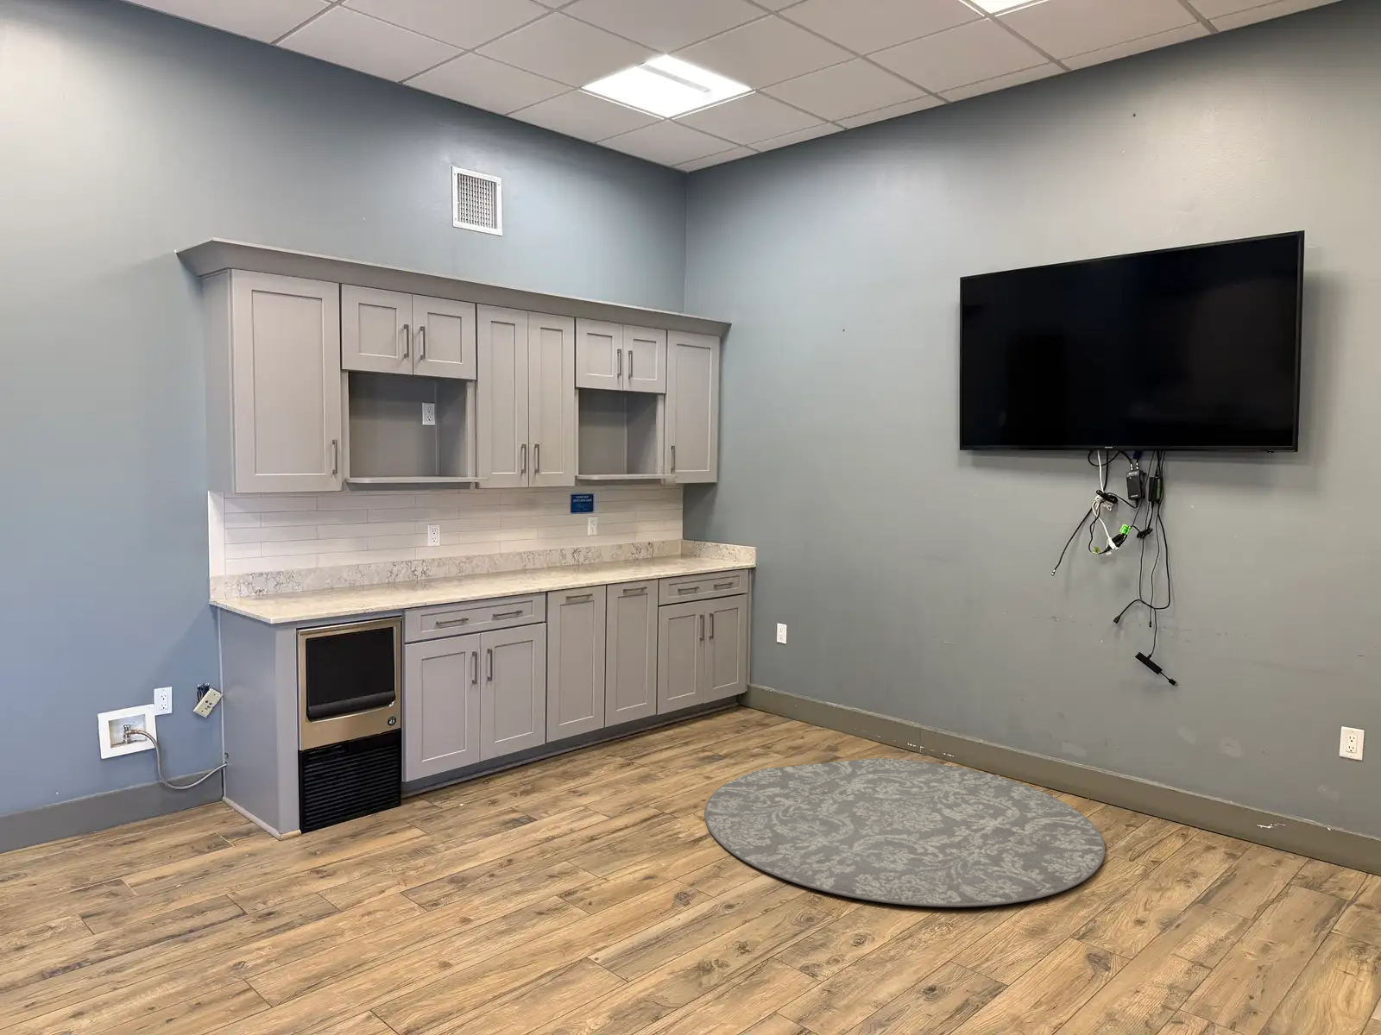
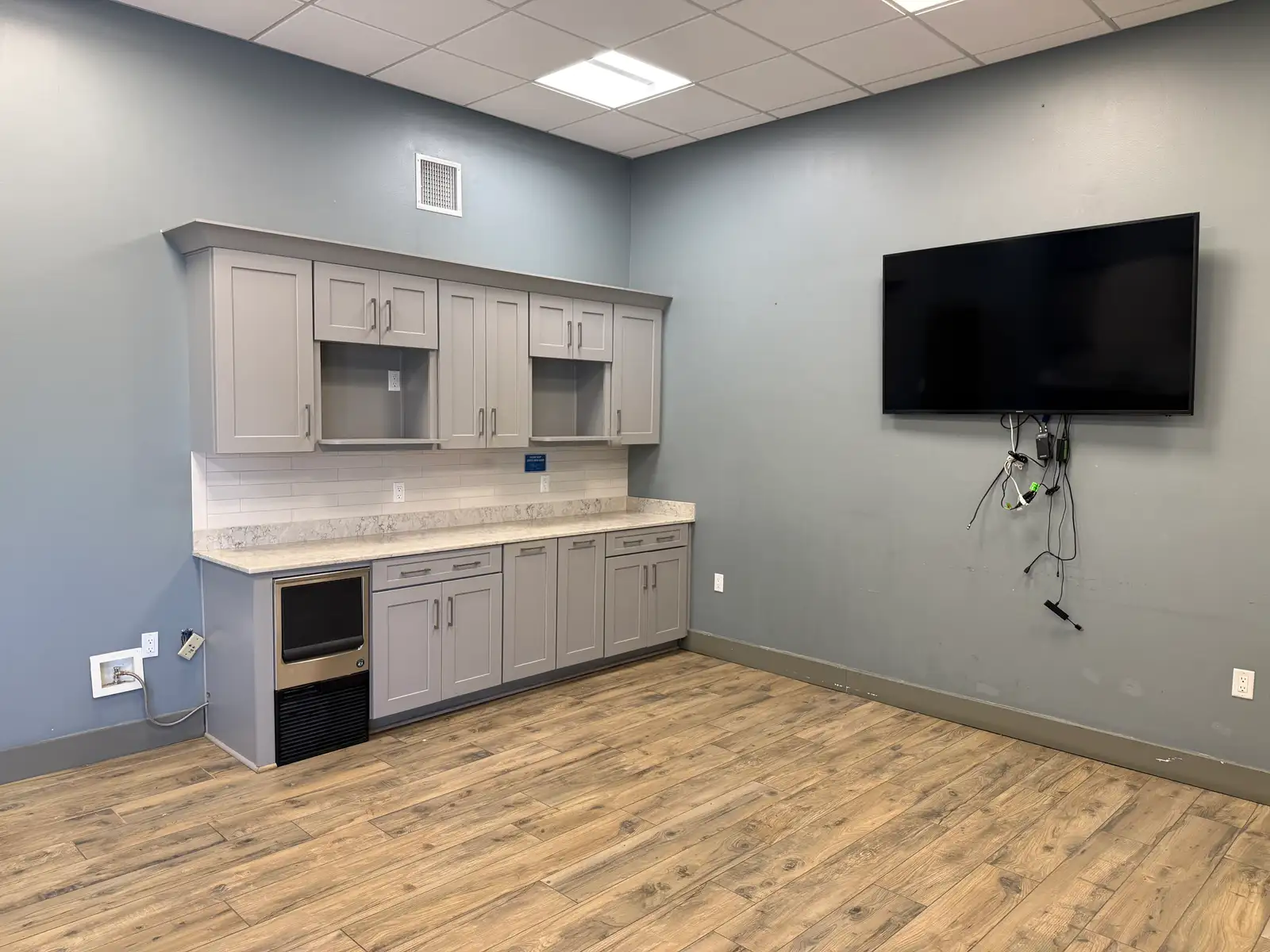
- rug [704,758,1106,908]
